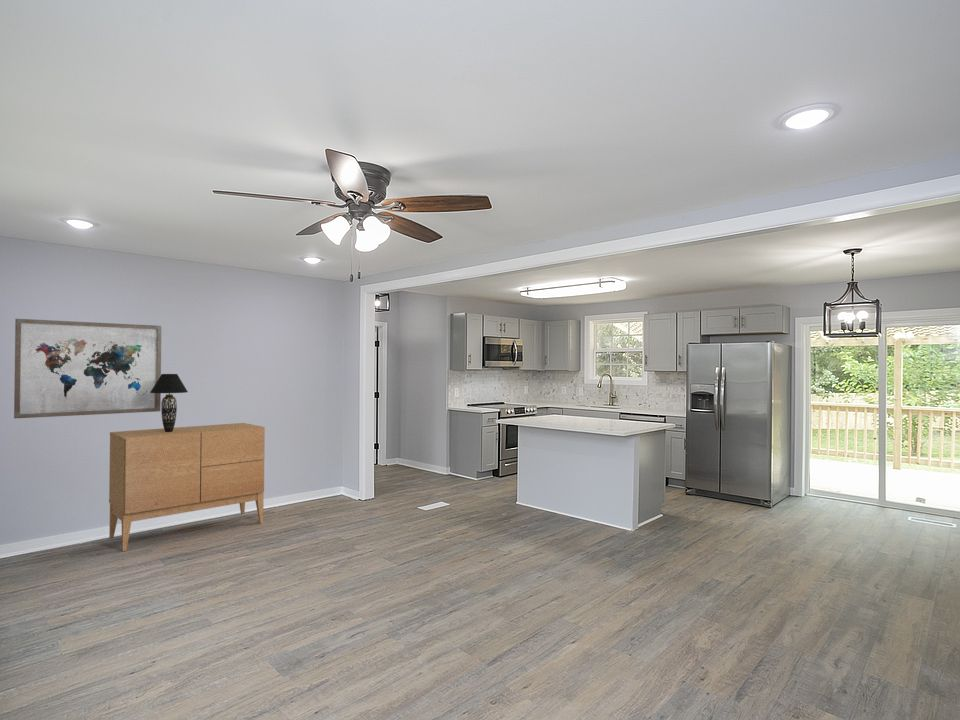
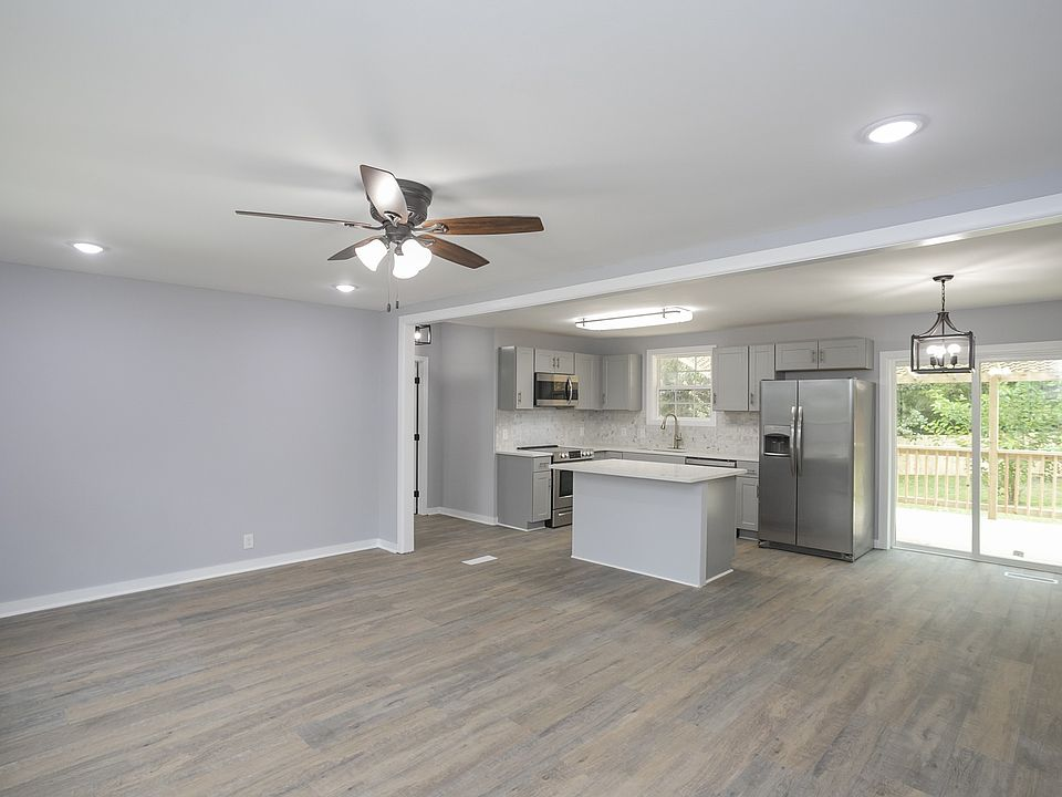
- sideboard [108,422,266,552]
- wall art [13,318,162,420]
- table lamp [150,373,189,432]
